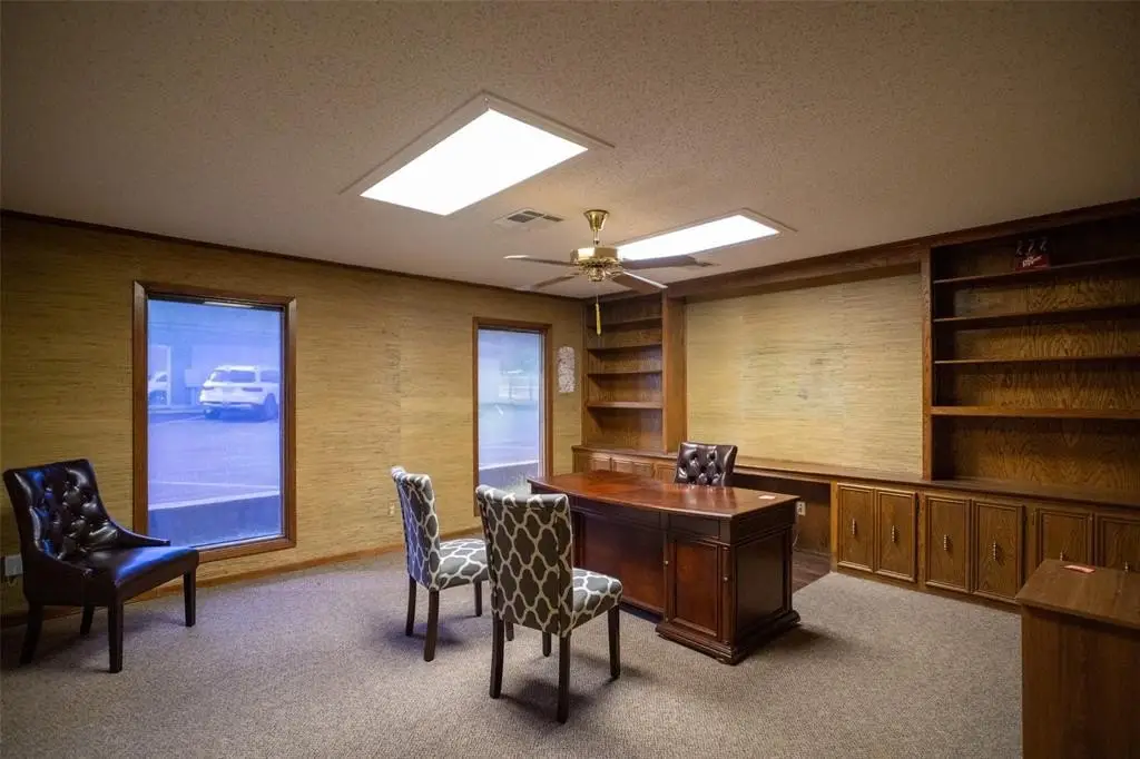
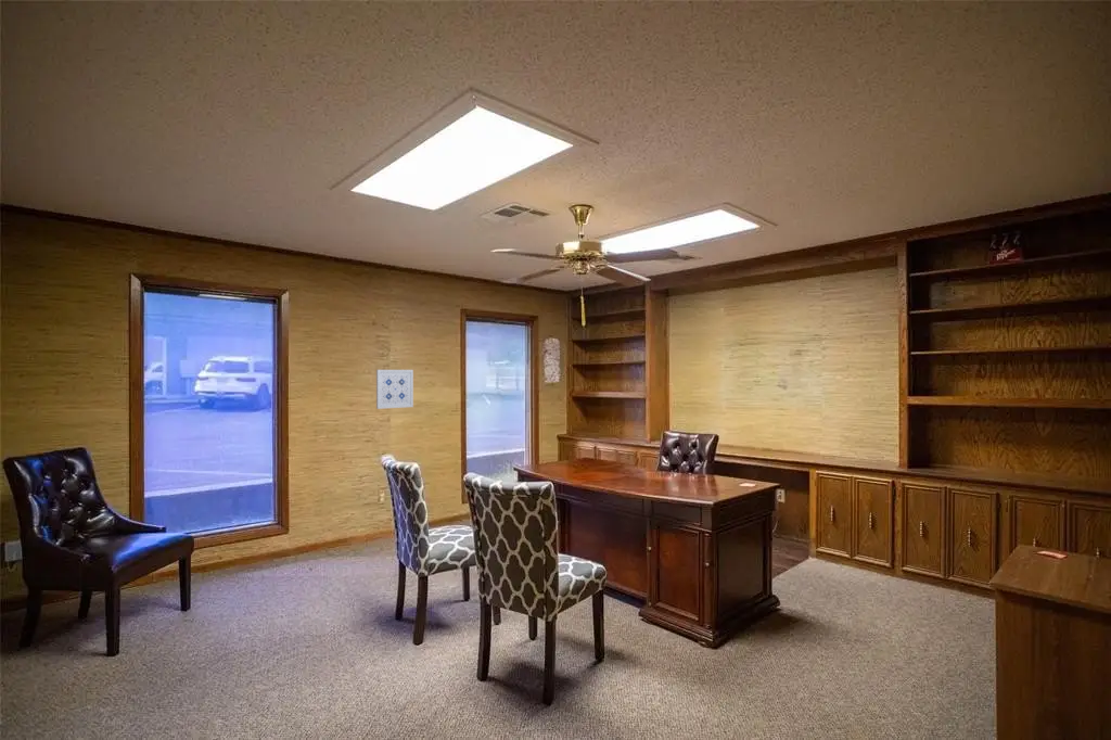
+ wall art [375,369,414,410]
